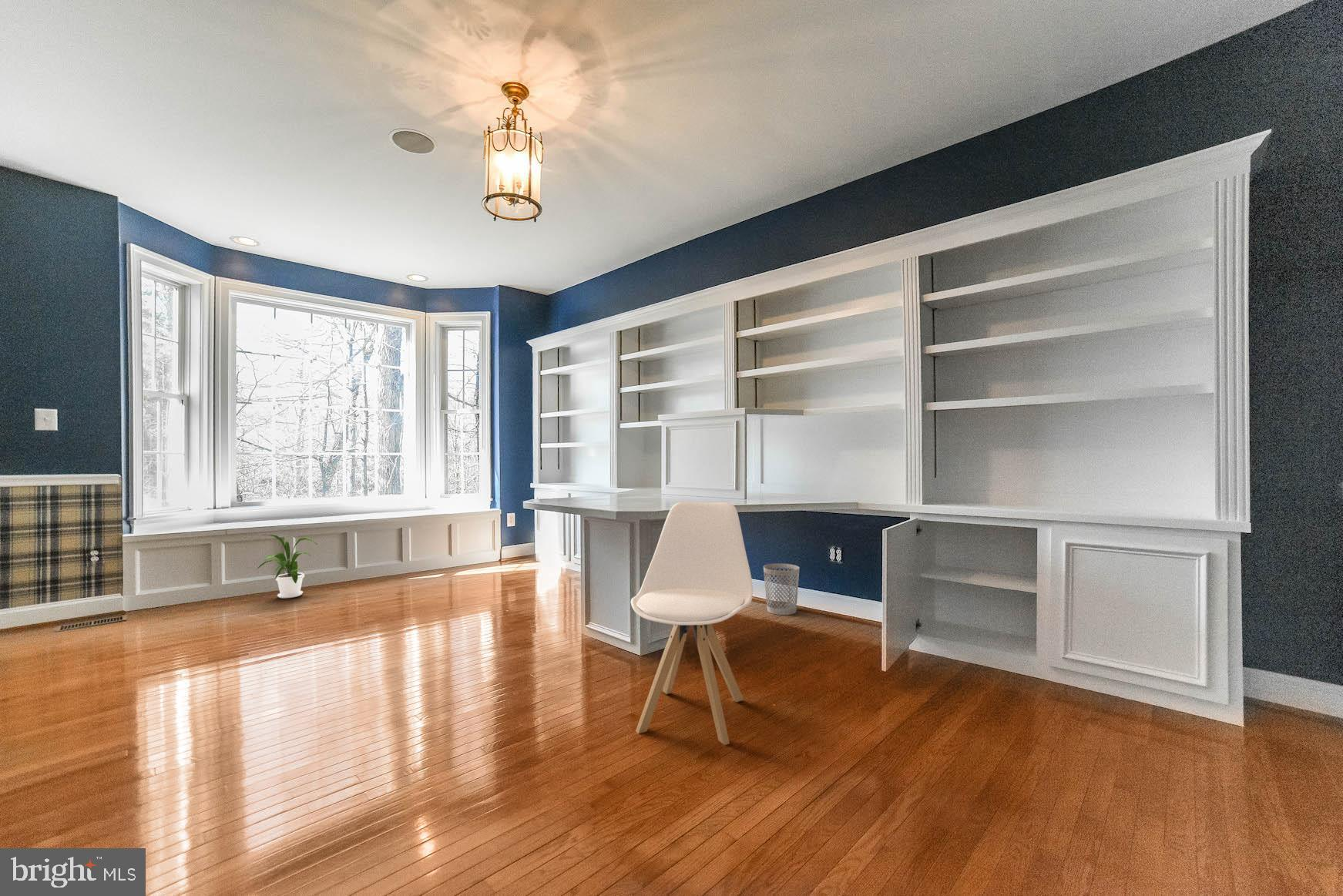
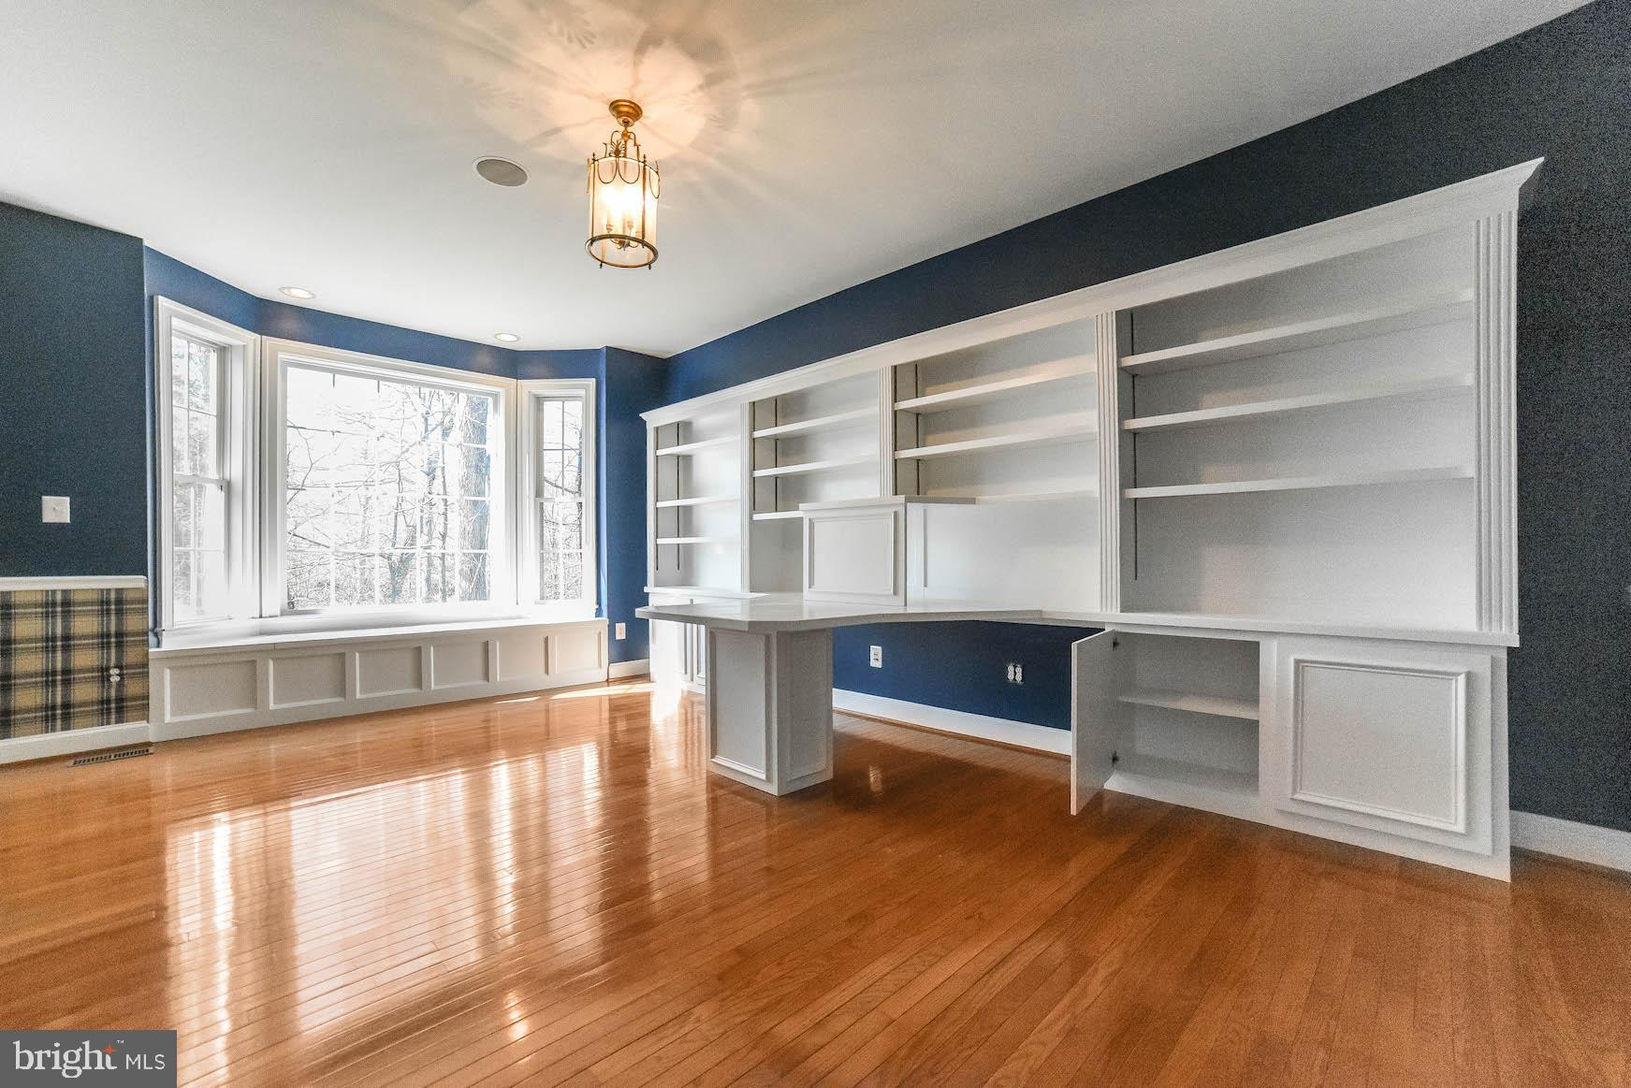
- house plant [257,534,318,599]
- wastebasket [763,562,801,616]
- bar stool [630,501,754,746]
